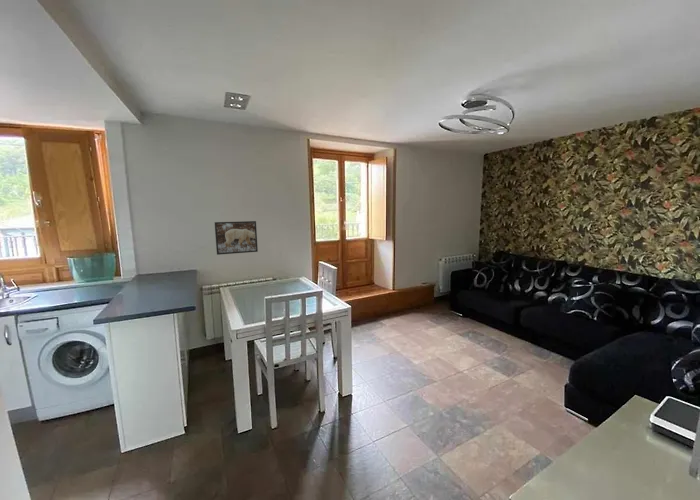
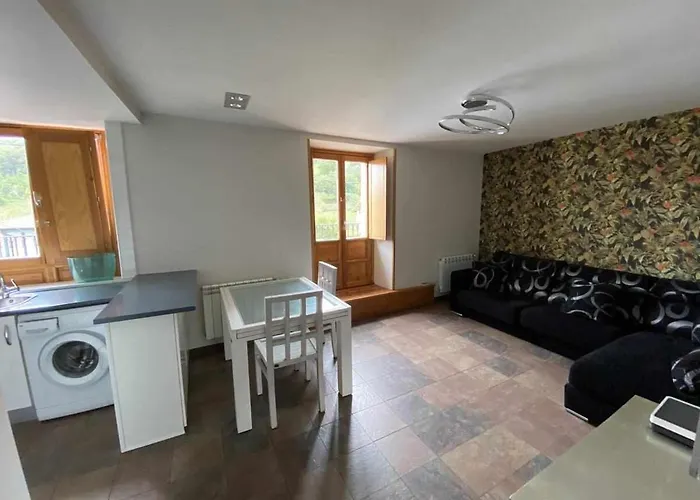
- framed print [214,220,259,256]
